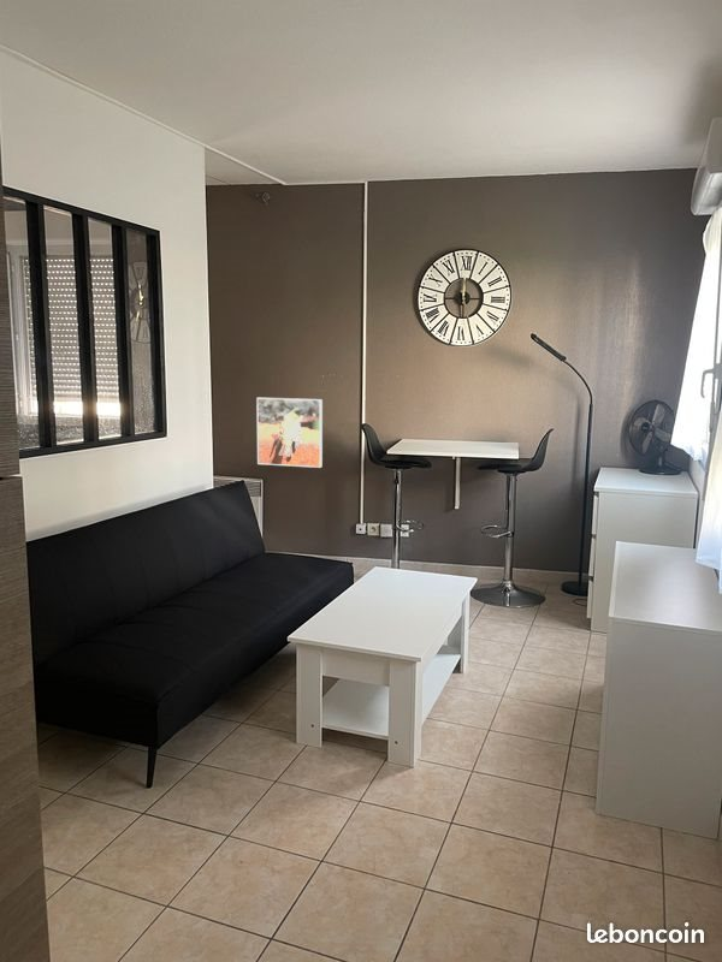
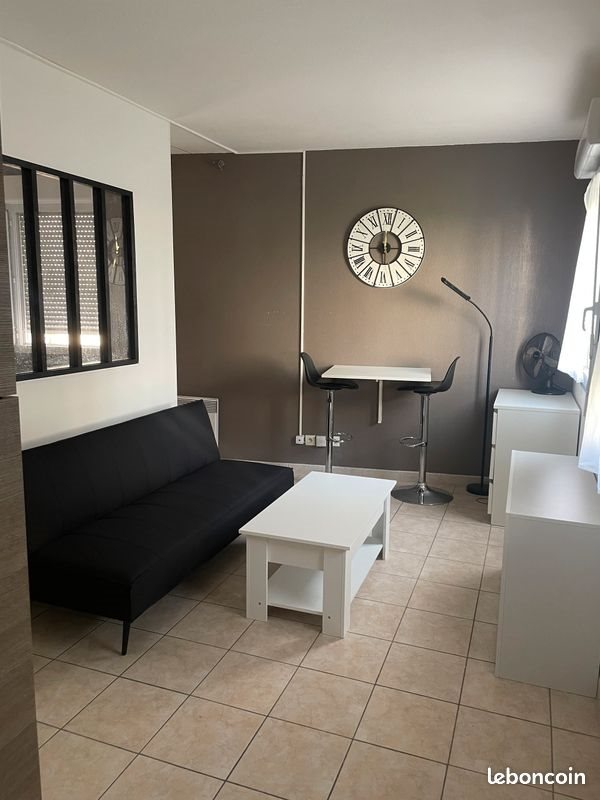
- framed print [255,397,324,469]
